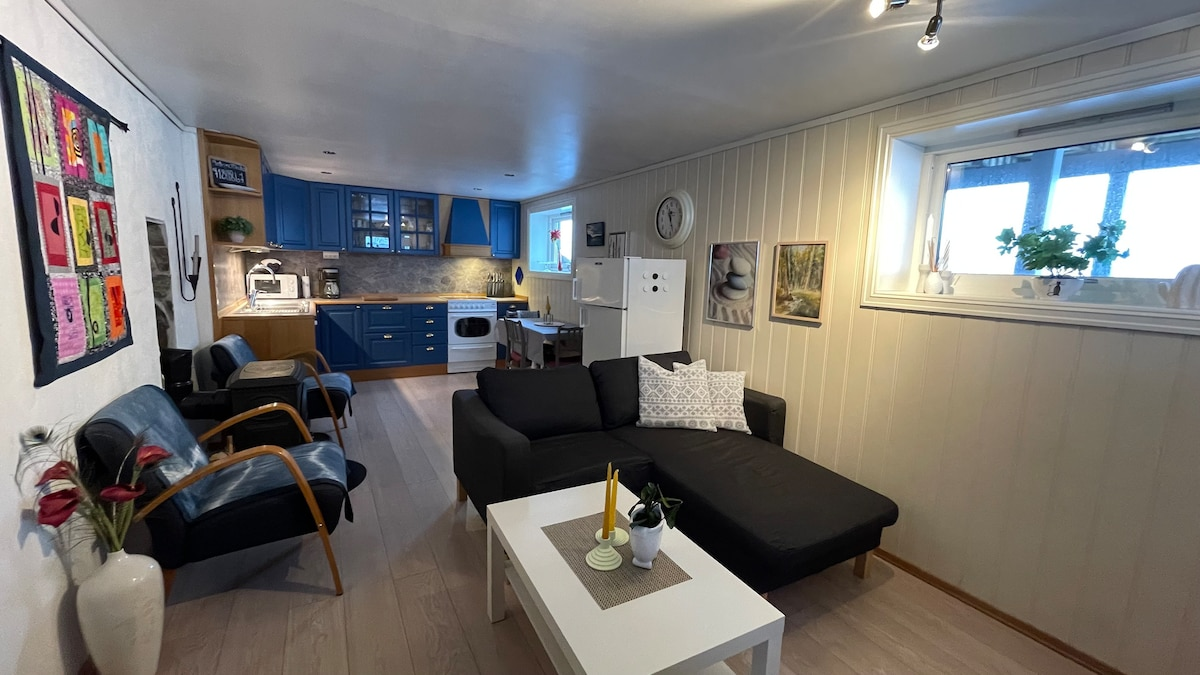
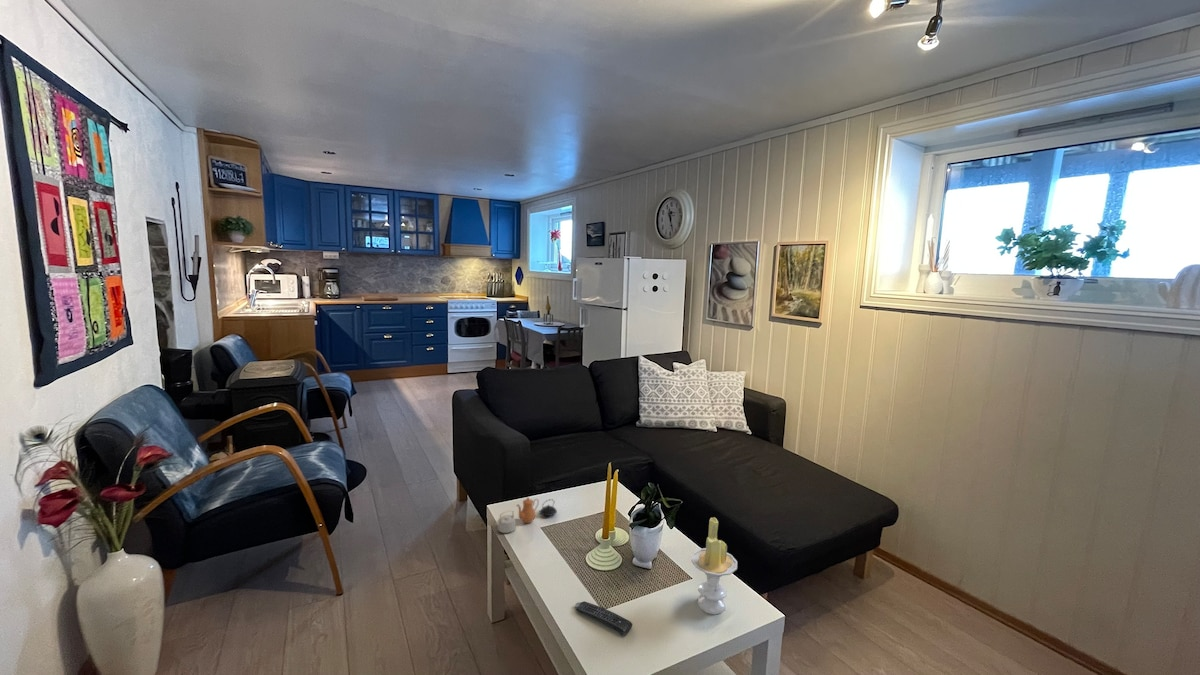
+ candle [690,516,738,615]
+ remote control [574,600,633,637]
+ teapot [494,496,558,534]
